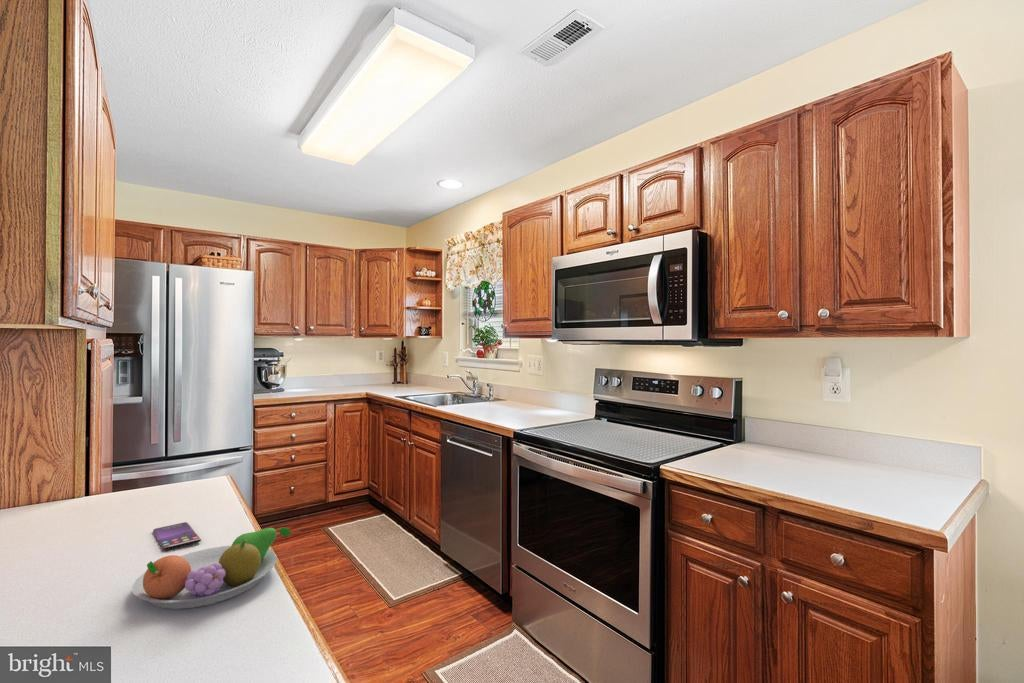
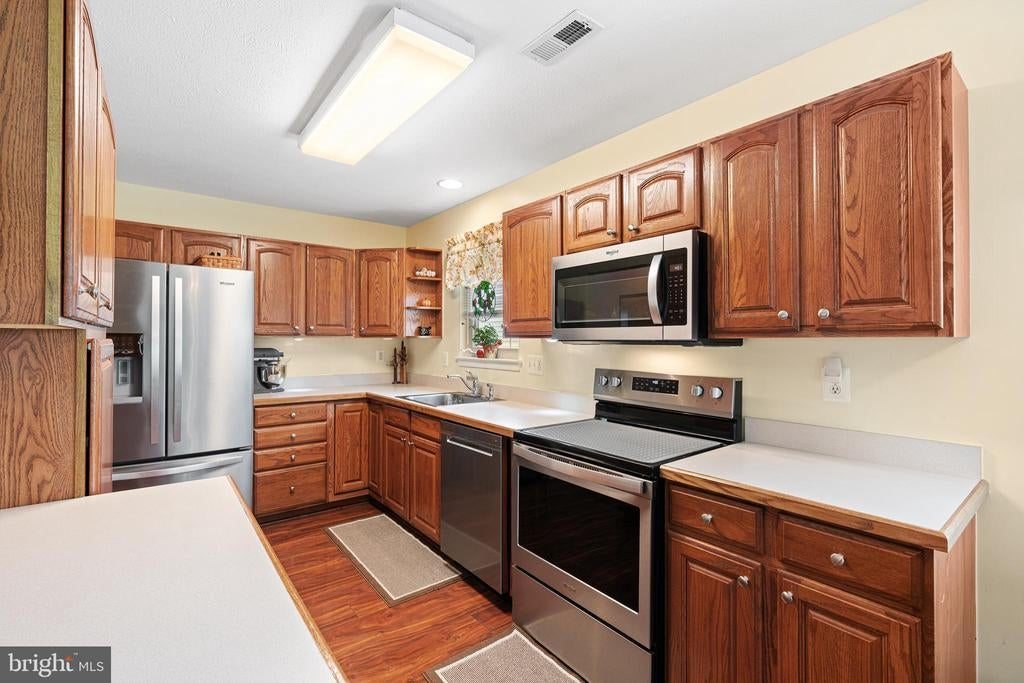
- fruit bowl [131,526,291,610]
- smartphone [152,521,202,551]
